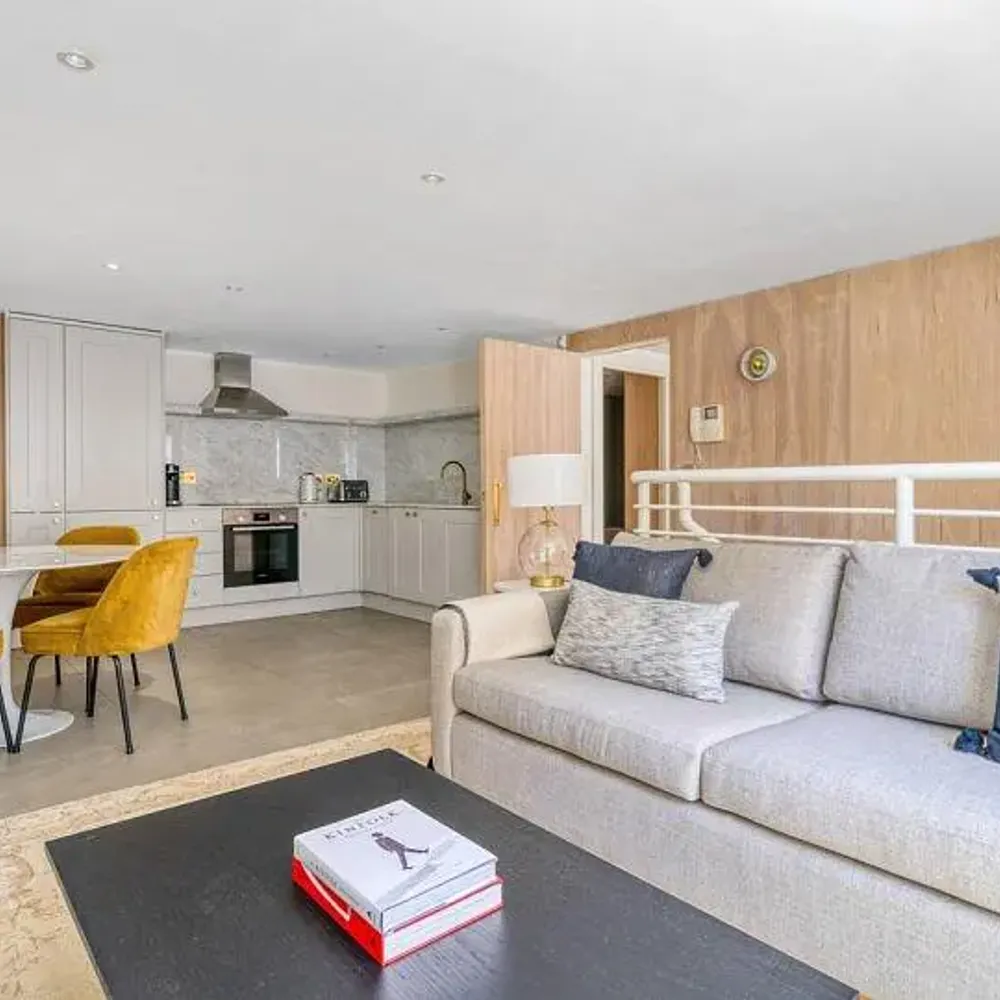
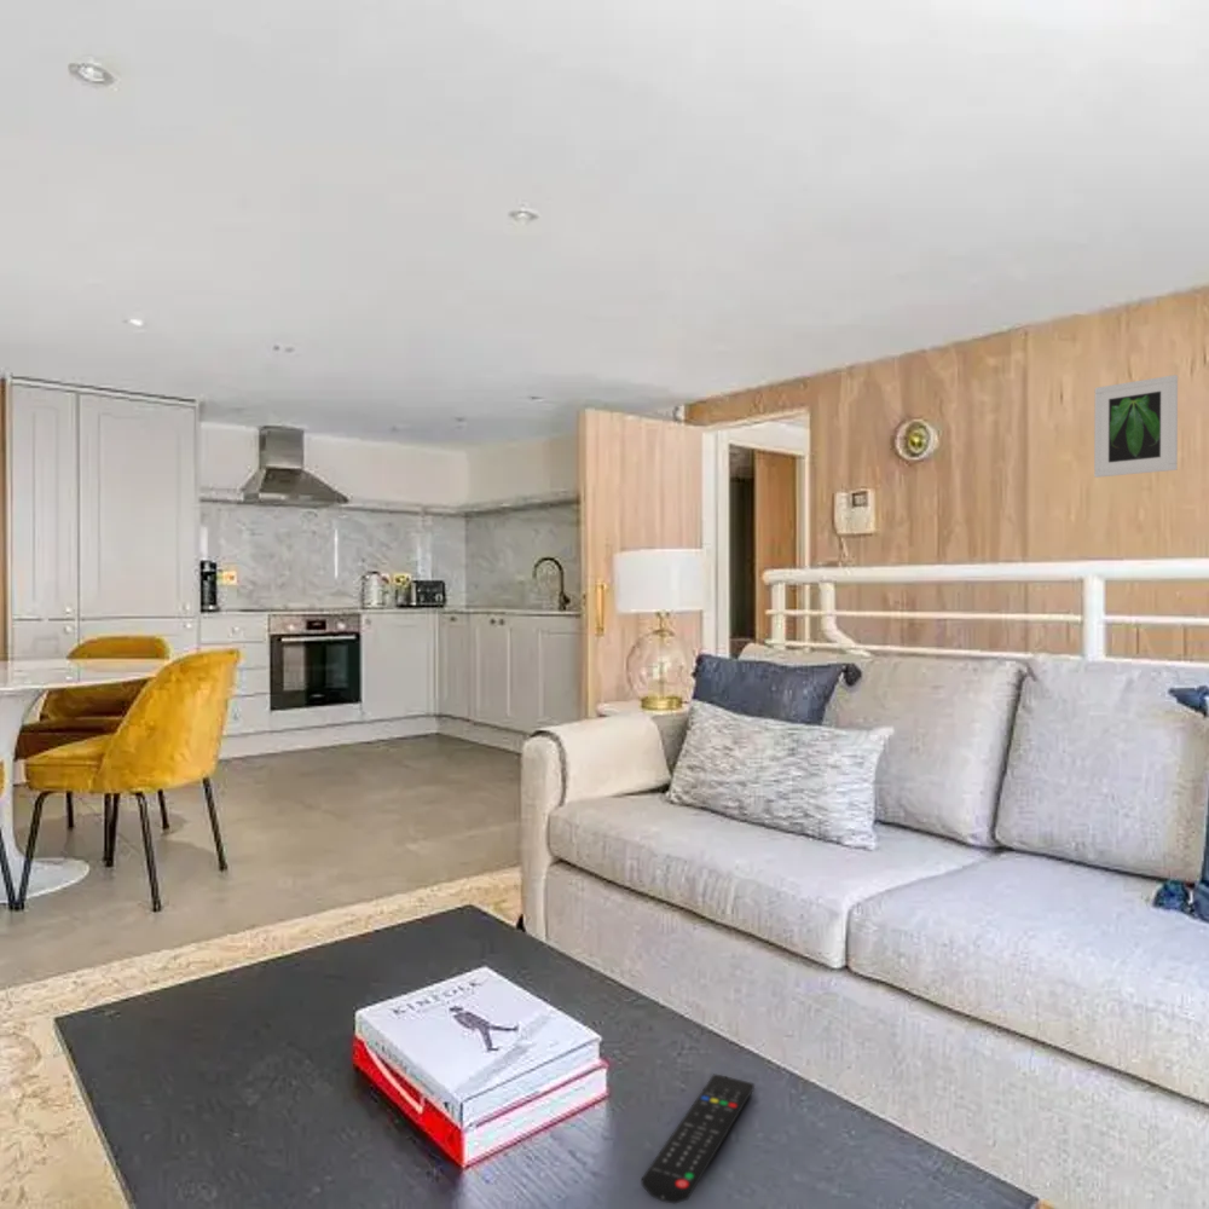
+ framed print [1093,374,1179,479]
+ remote control [641,1072,756,1205]
